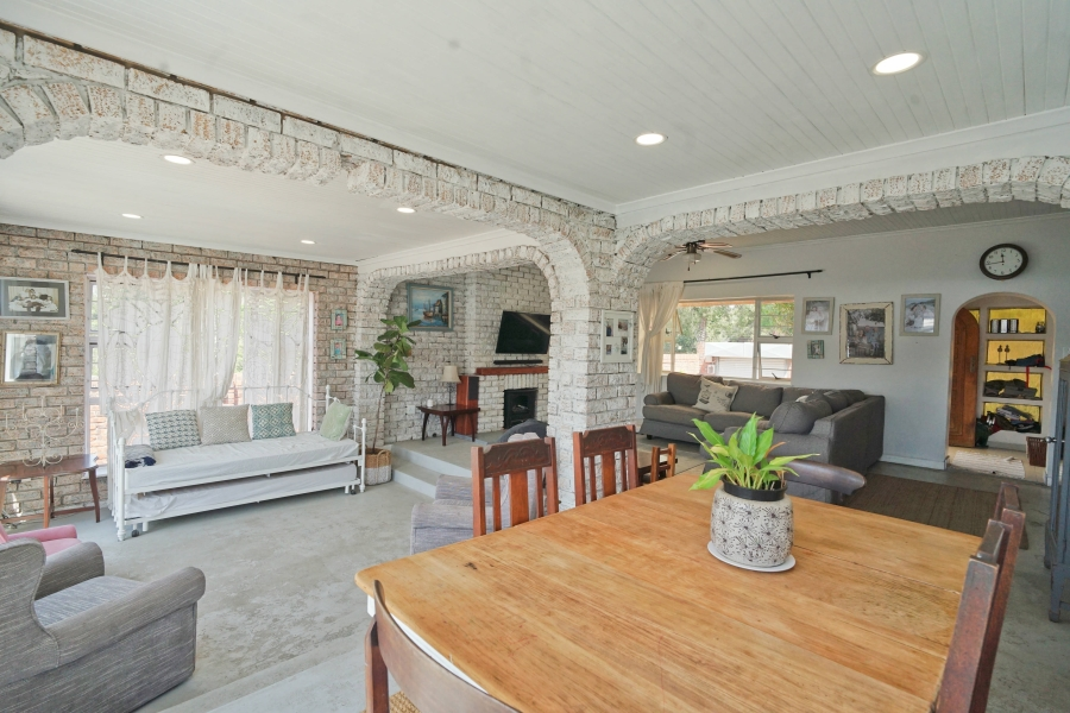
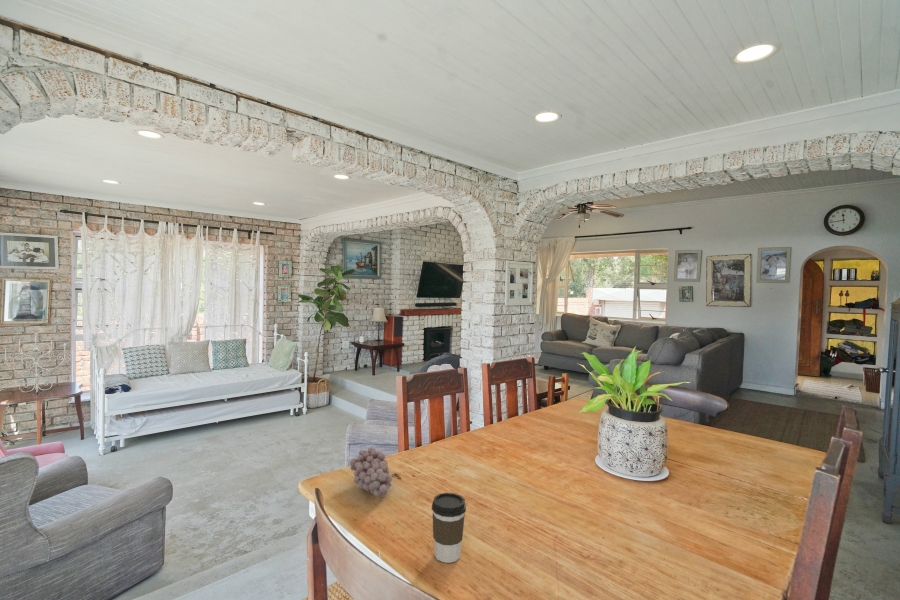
+ fruit [349,446,393,499]
+ coffee cup [431,492,467,564]
